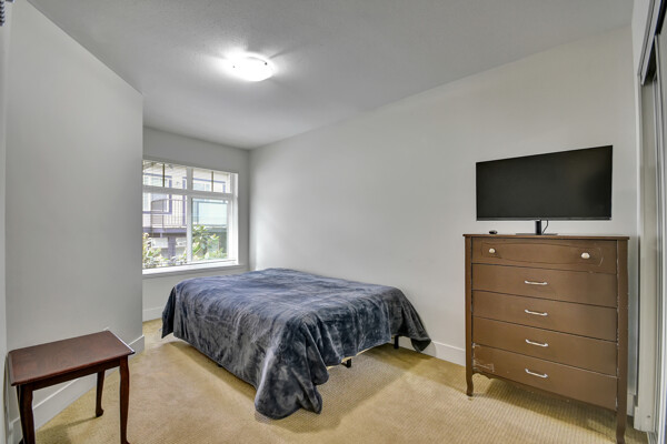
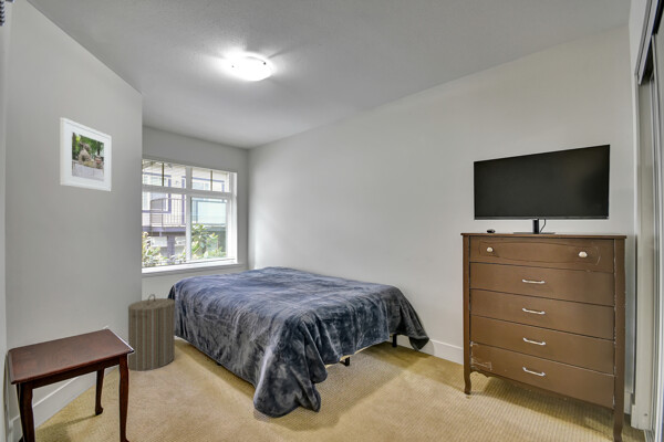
+ laundry hamper [127,293,176,372]
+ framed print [59,116,112,192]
